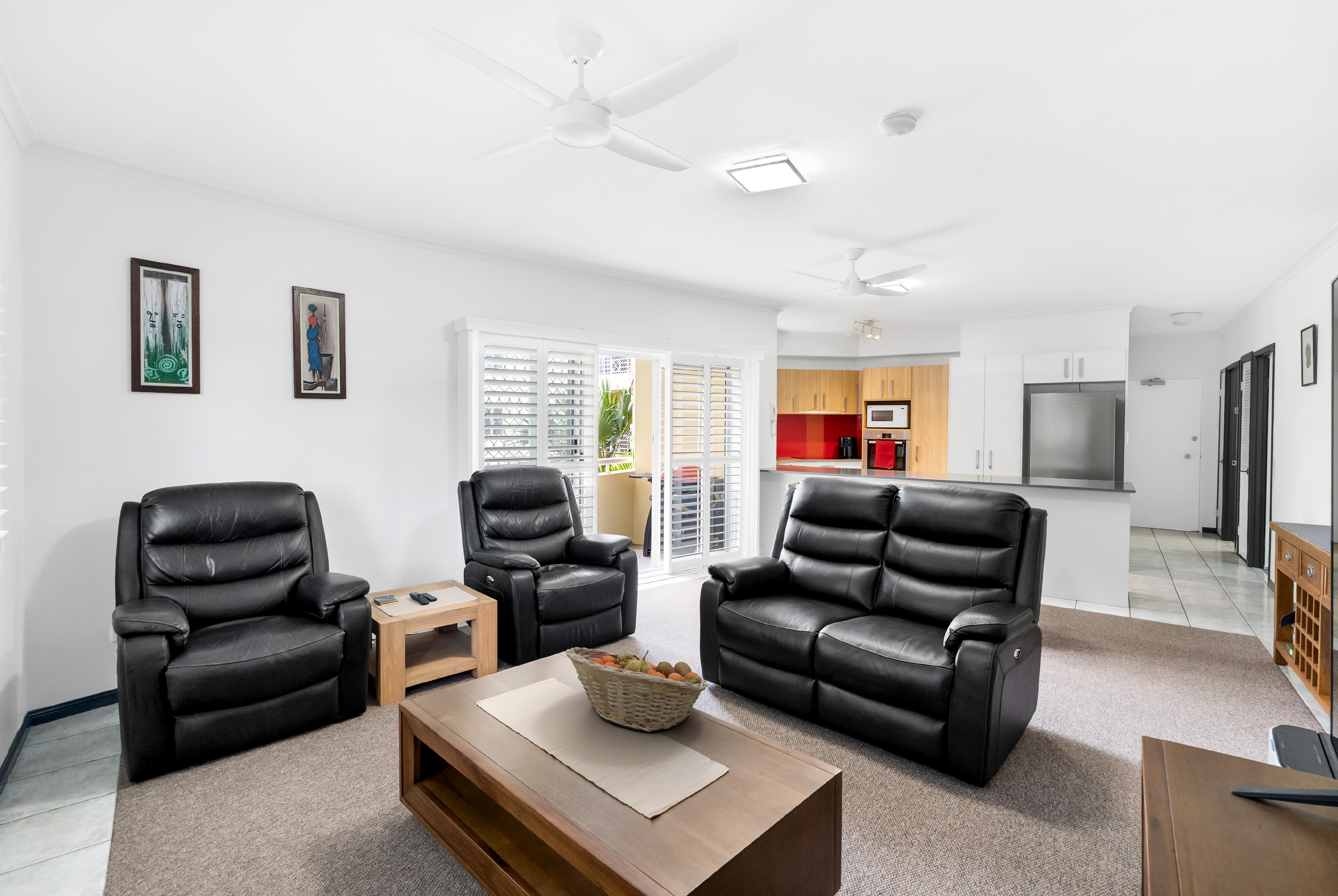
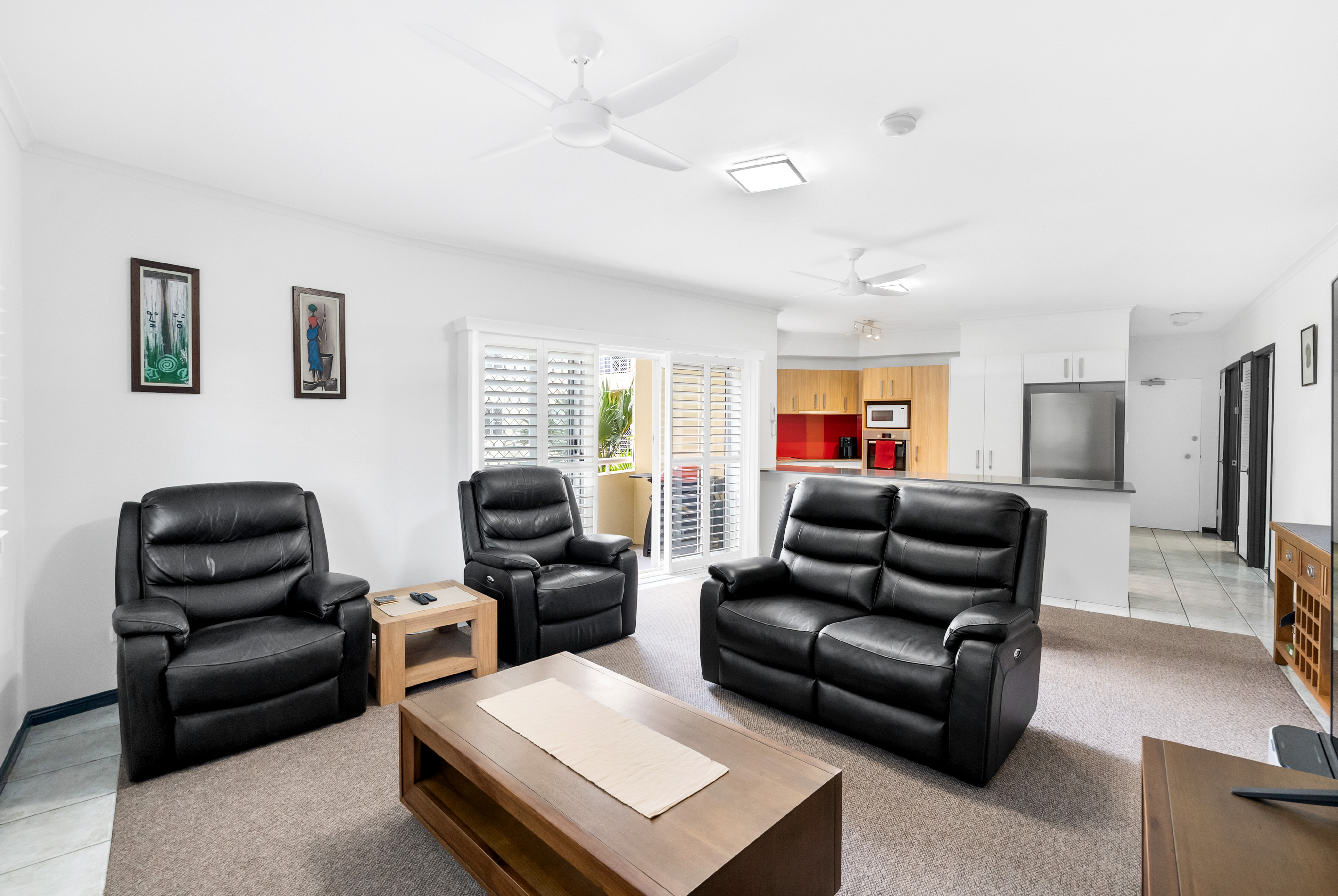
- fruit basket [565,647,709,732]
